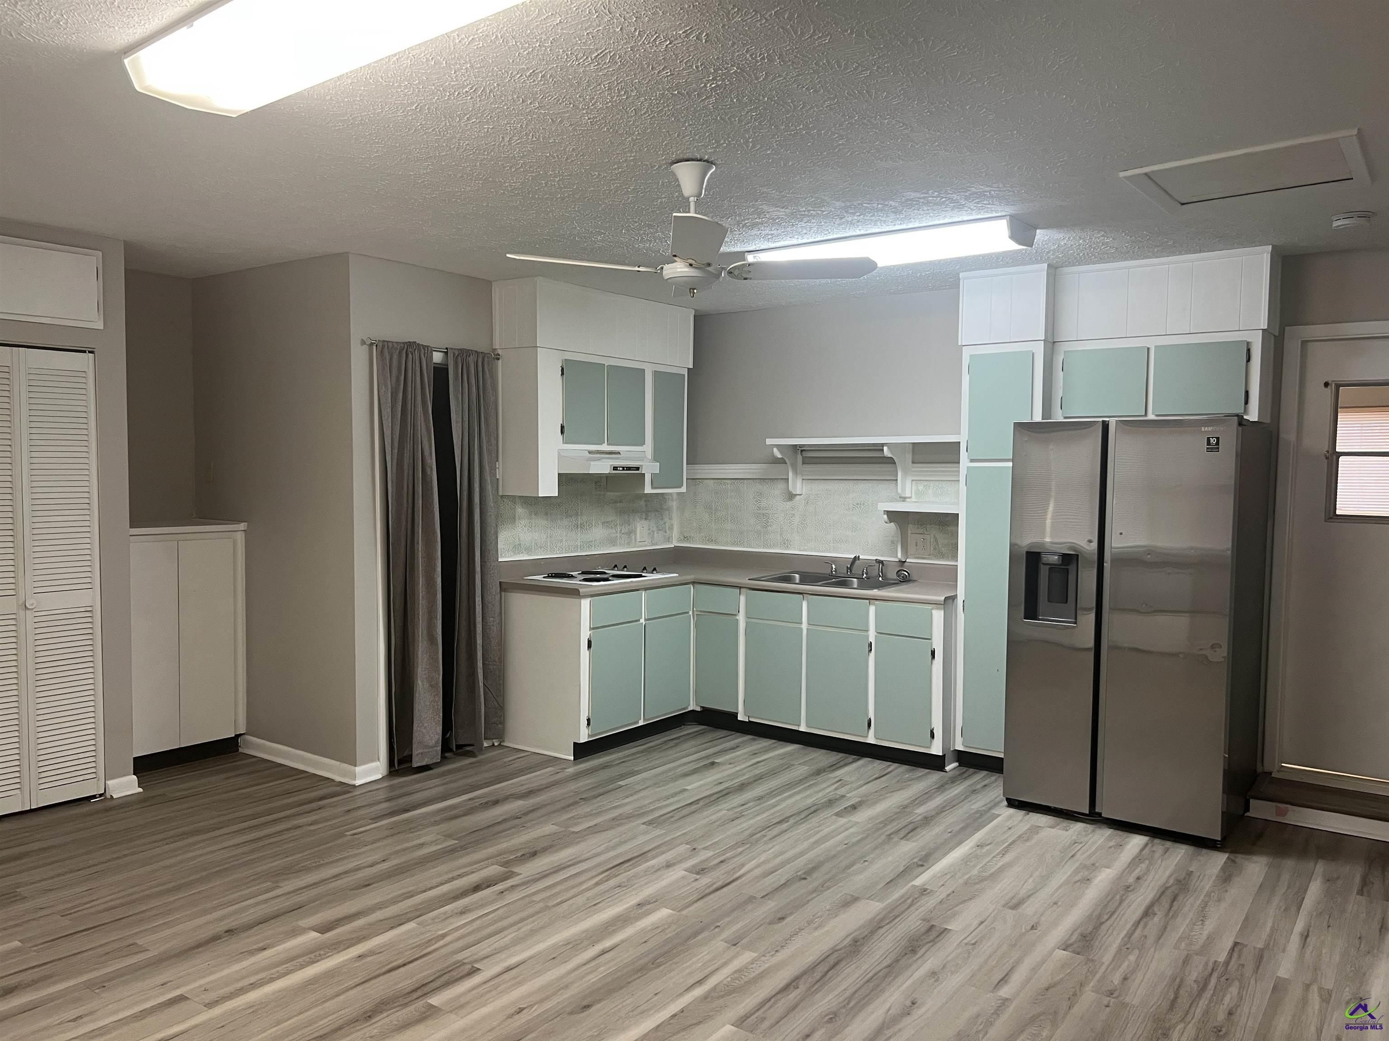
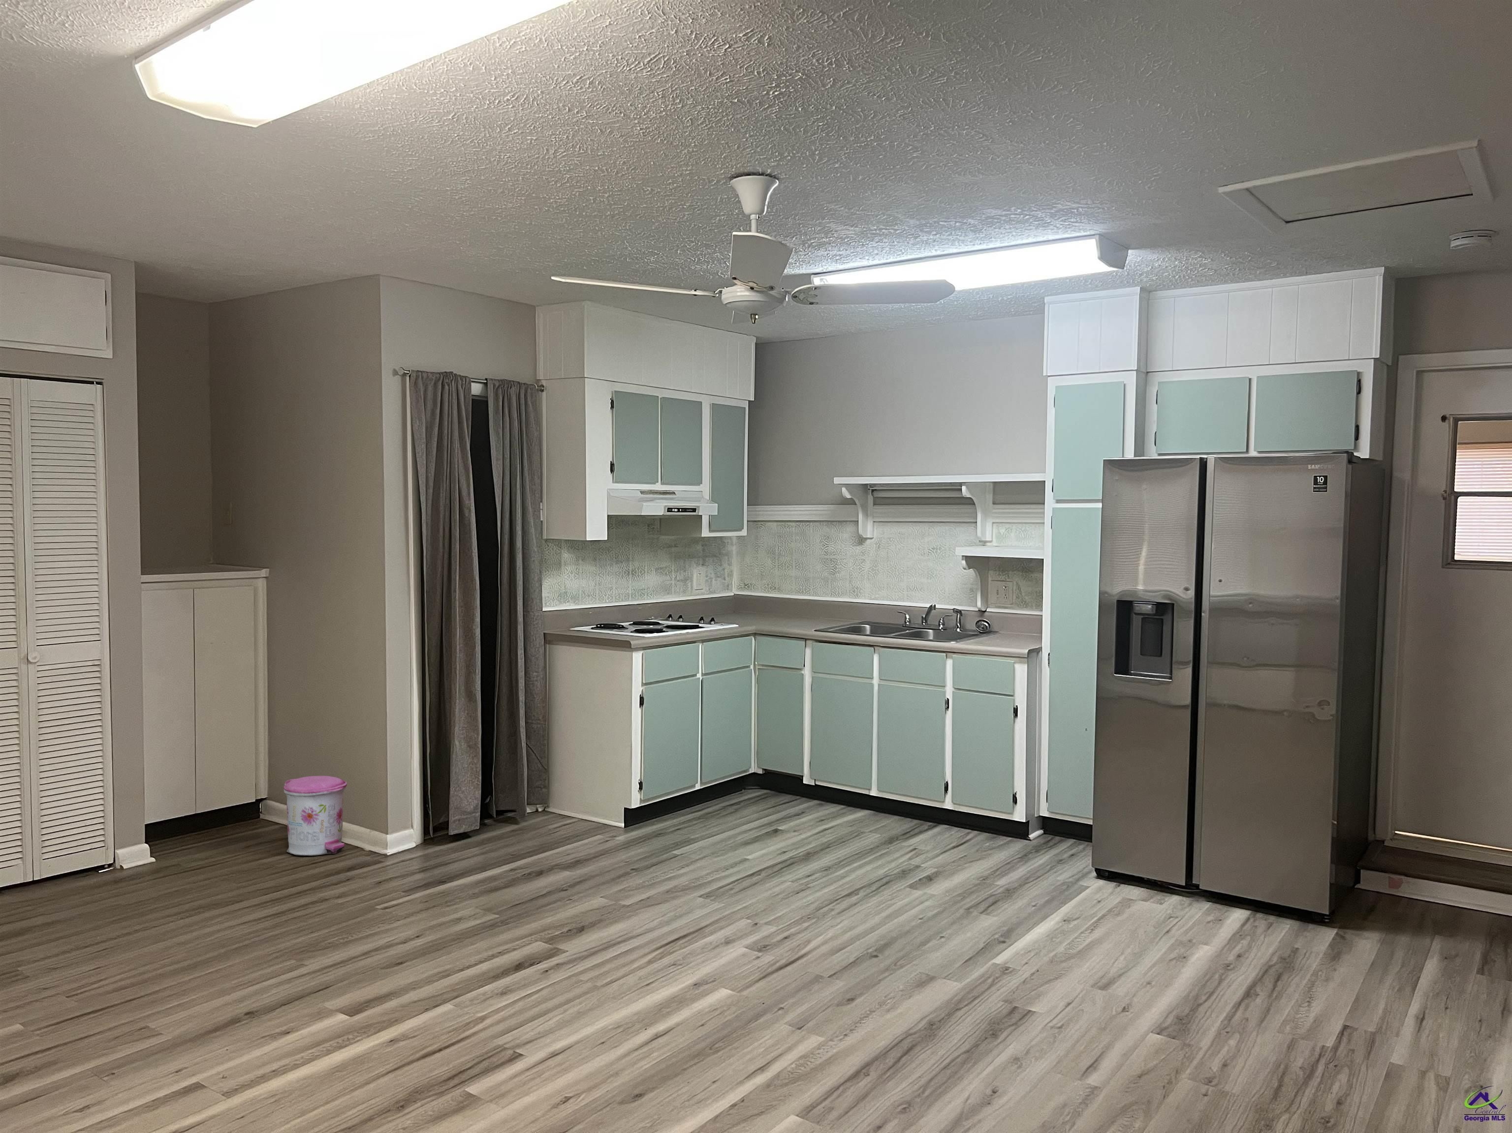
+ trash can [283,776,348,856]
